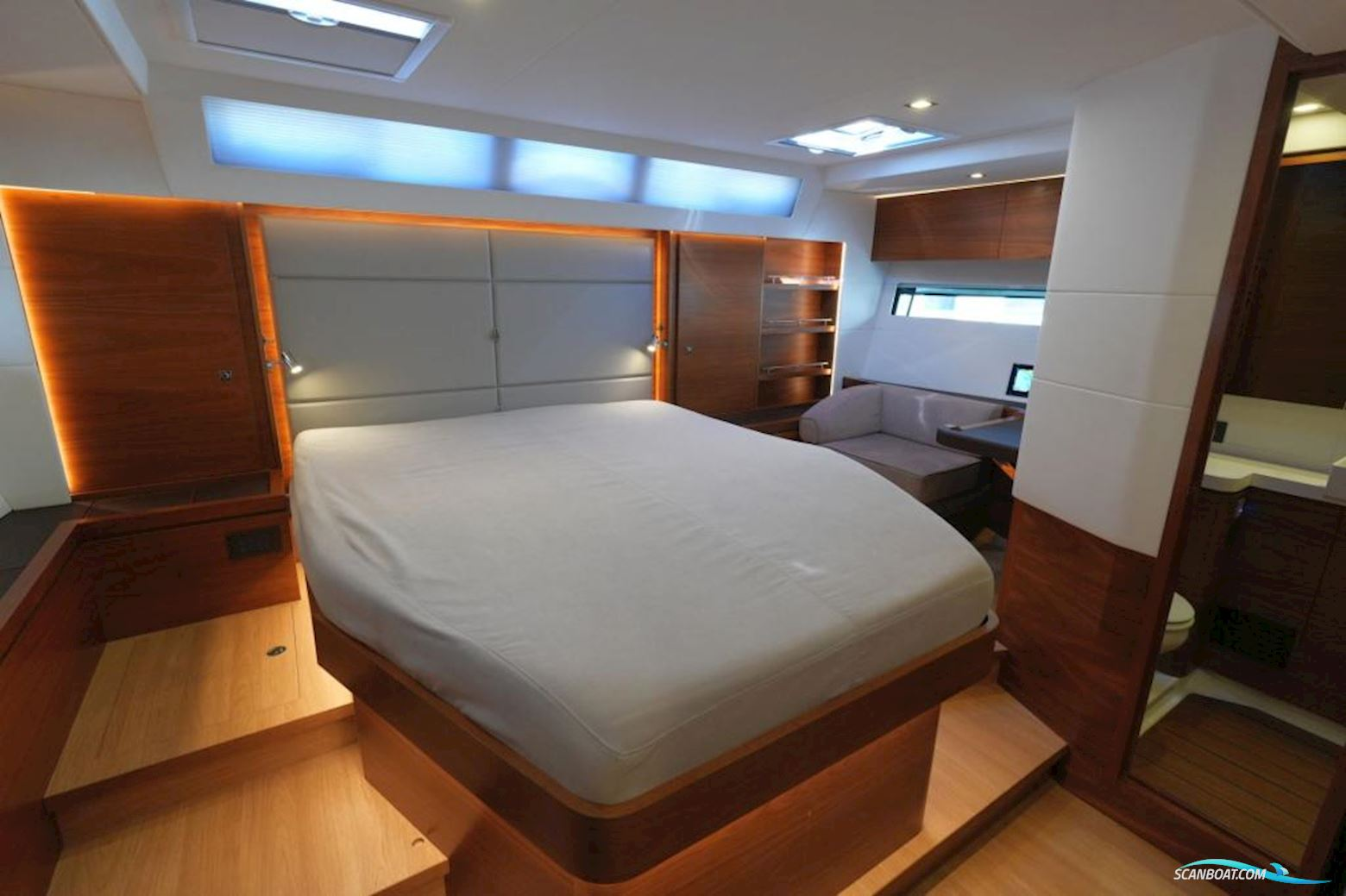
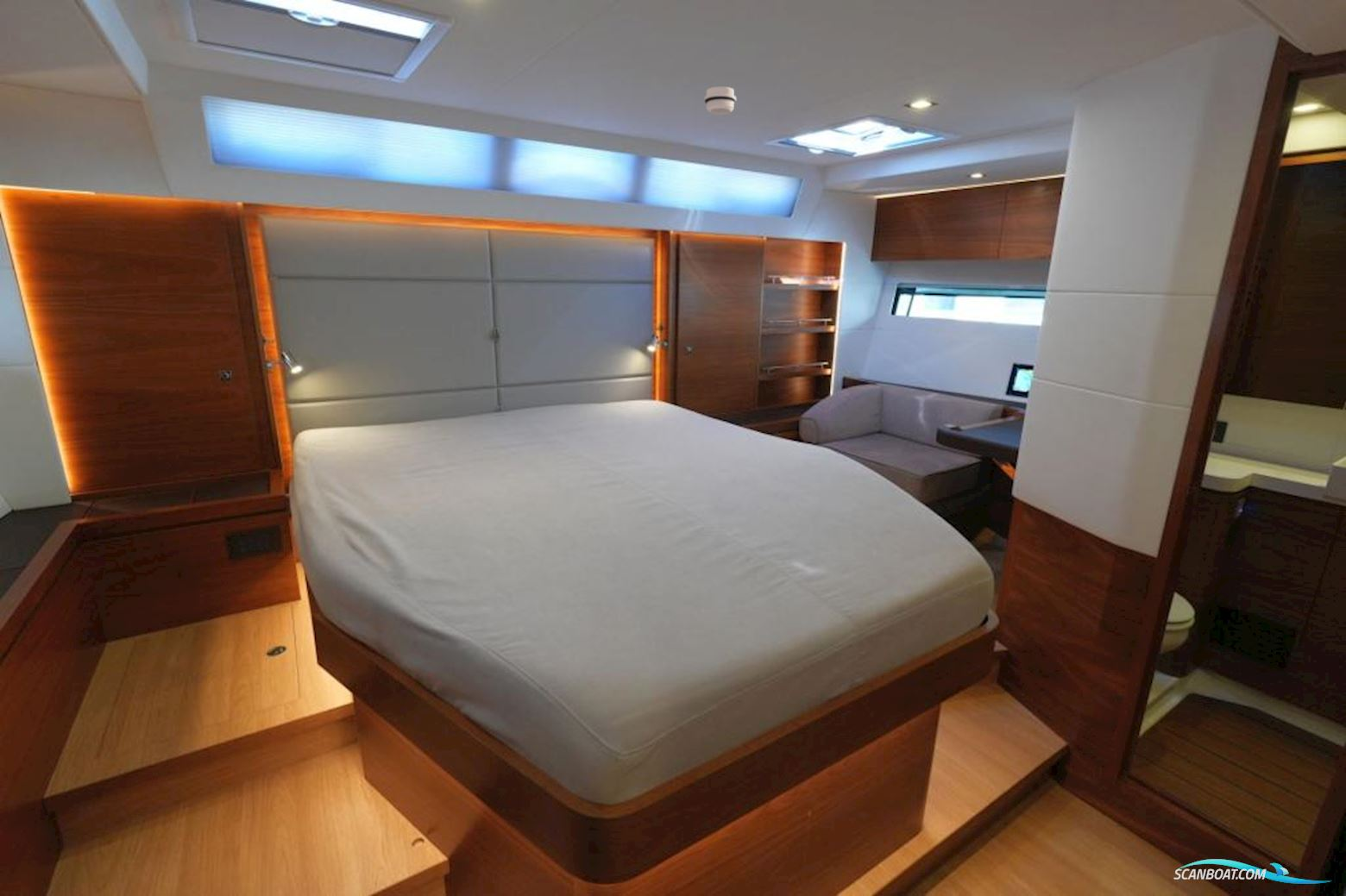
+ smoke detector [703,85,737,115]
